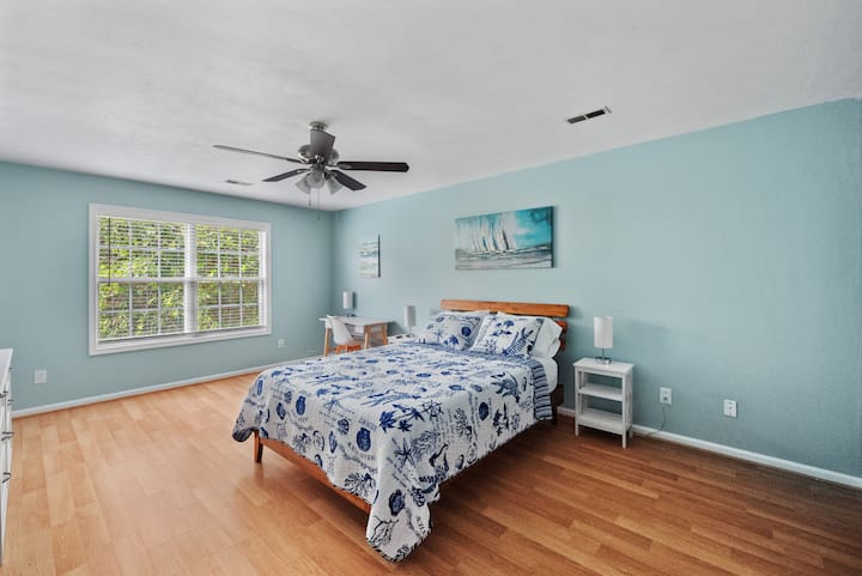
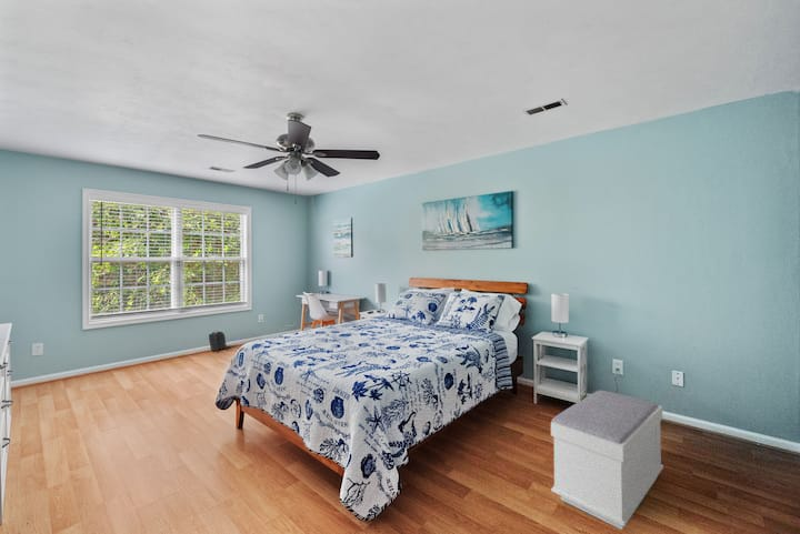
+ bench [550,389,664,531]
+ backpack [208,331,228,354]
